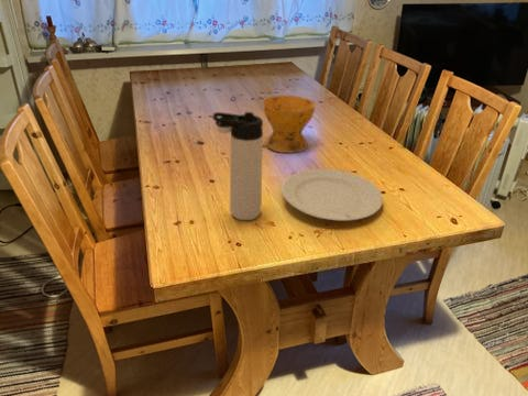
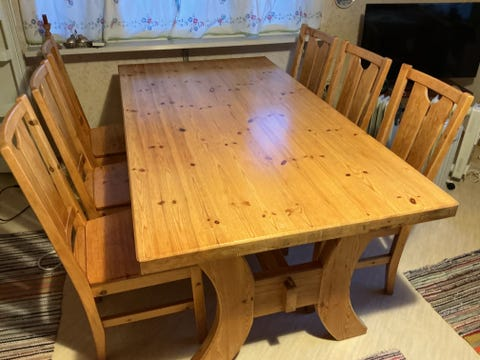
- bowl [262,95,317,154]
- thermos bottle [211,111,264,221]
- chinaware [280,168,384,222]
